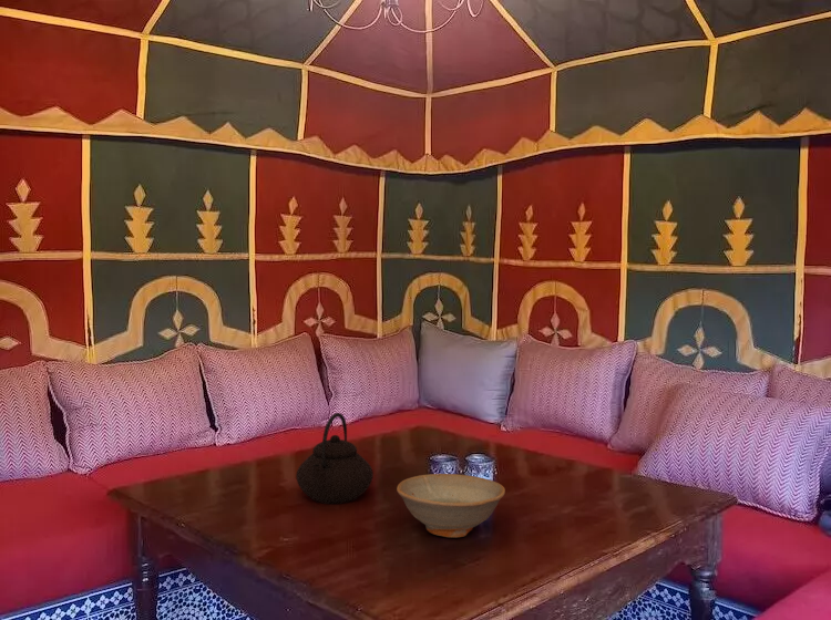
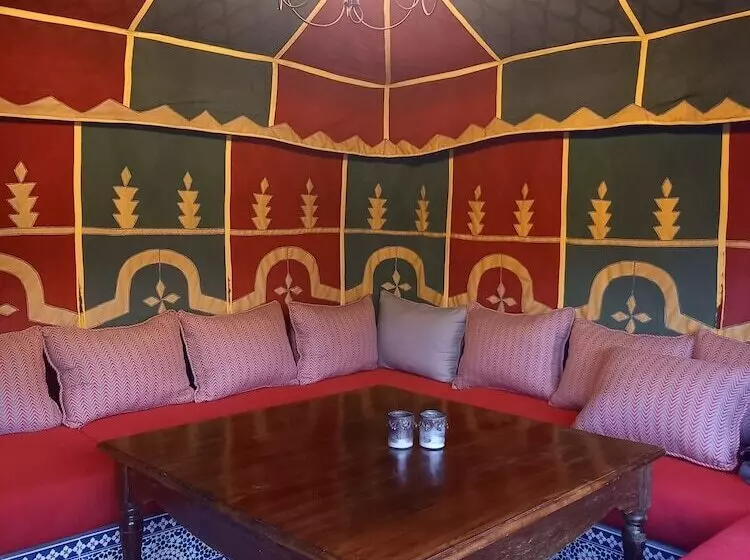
- dish [396,473,506,538]
- teapot [295,412,375,505]
